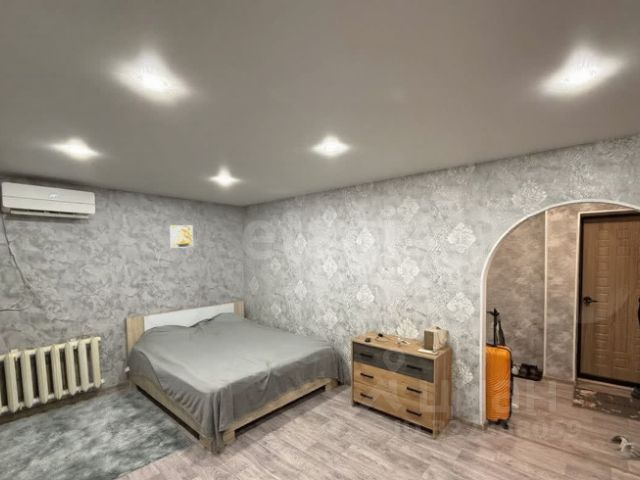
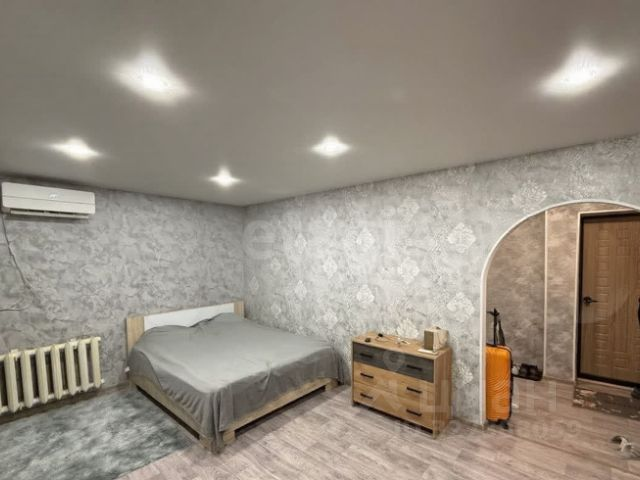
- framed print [169,224,194,249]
